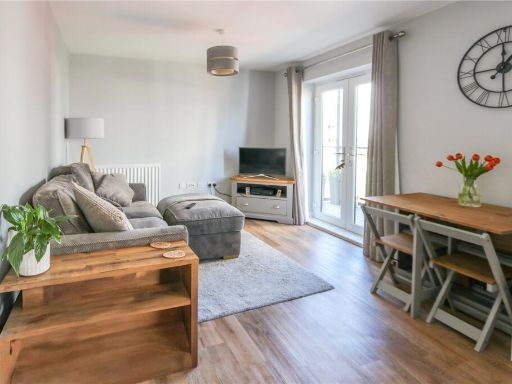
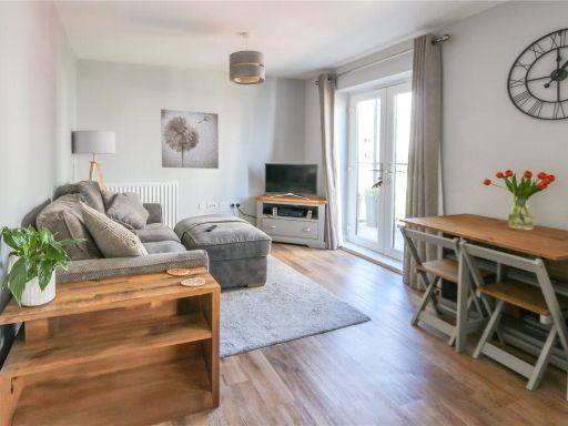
+ wall art [160,108,220,170]
